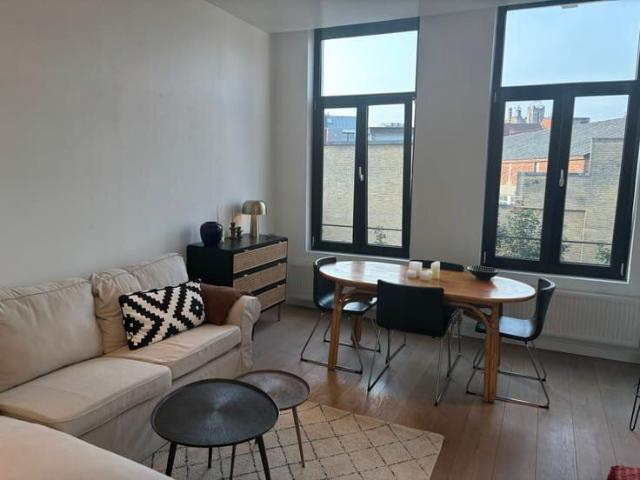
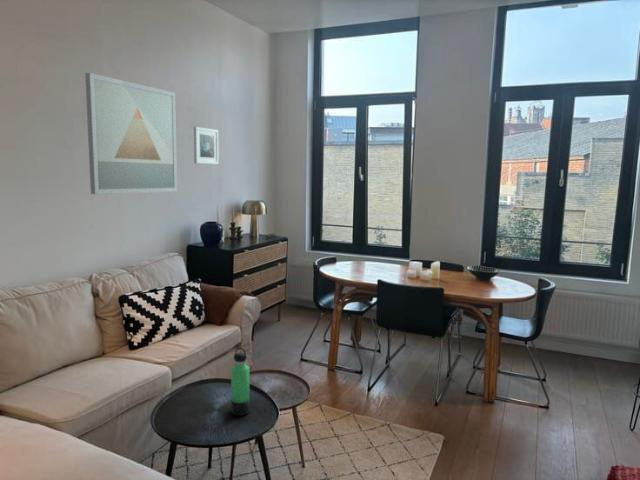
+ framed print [193,126,220,165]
+ wall art [84,72,178,195]
+ thermos bottle [230,346,251,417]
